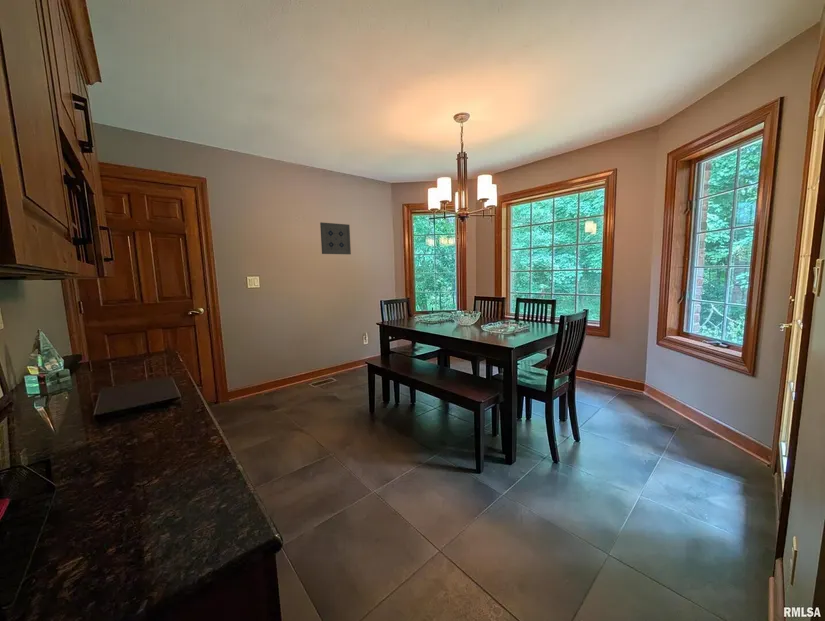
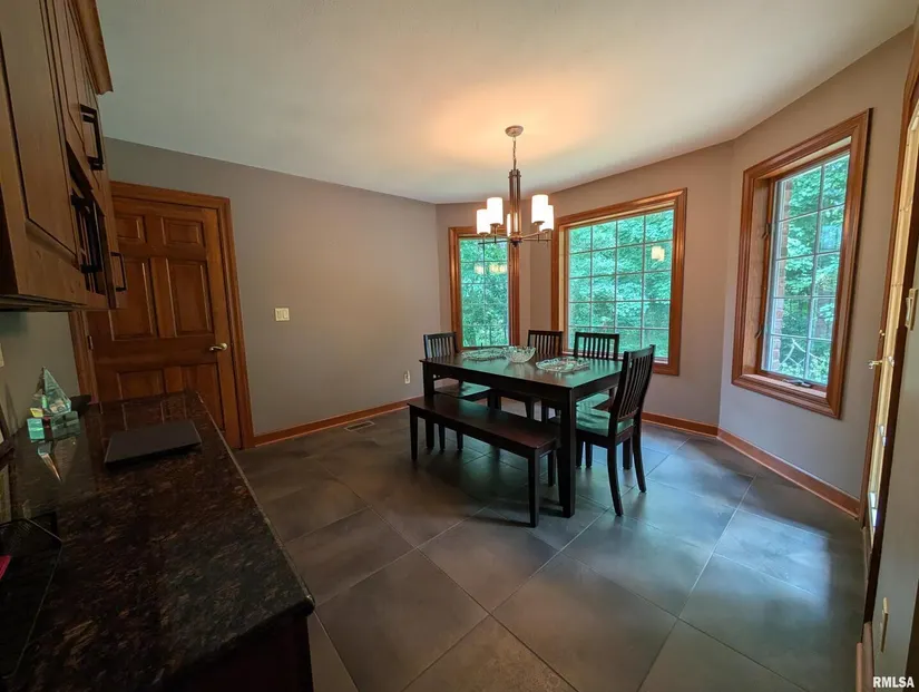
- wall art [319,221,352,255]
